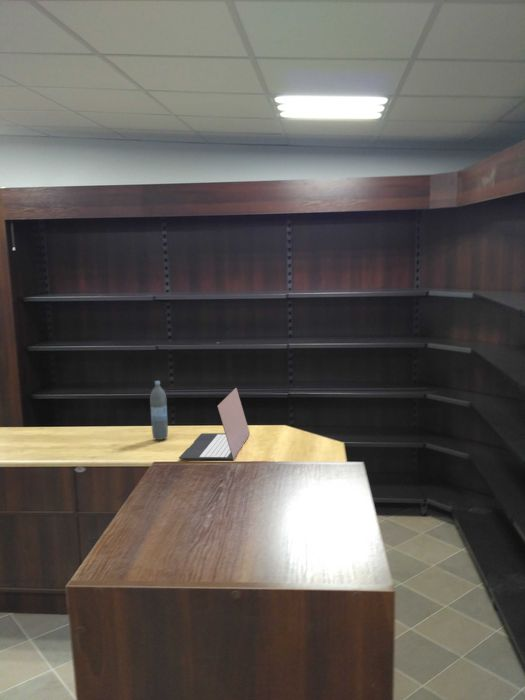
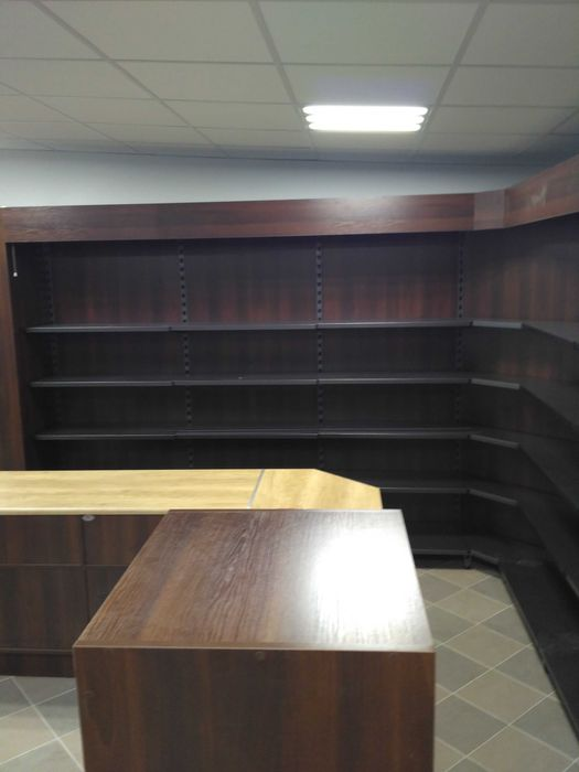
- laptop [178,387,251,461]
- water bottle [149,380,169,441]
